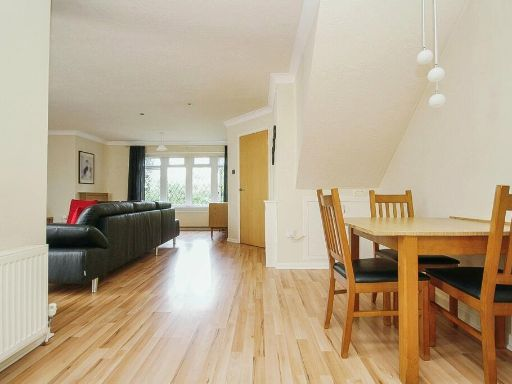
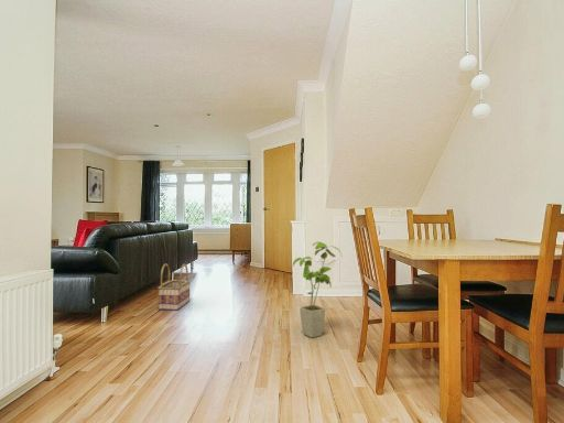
+ house plant [292,241,344,339]
+ basket [158,262,192,312]
